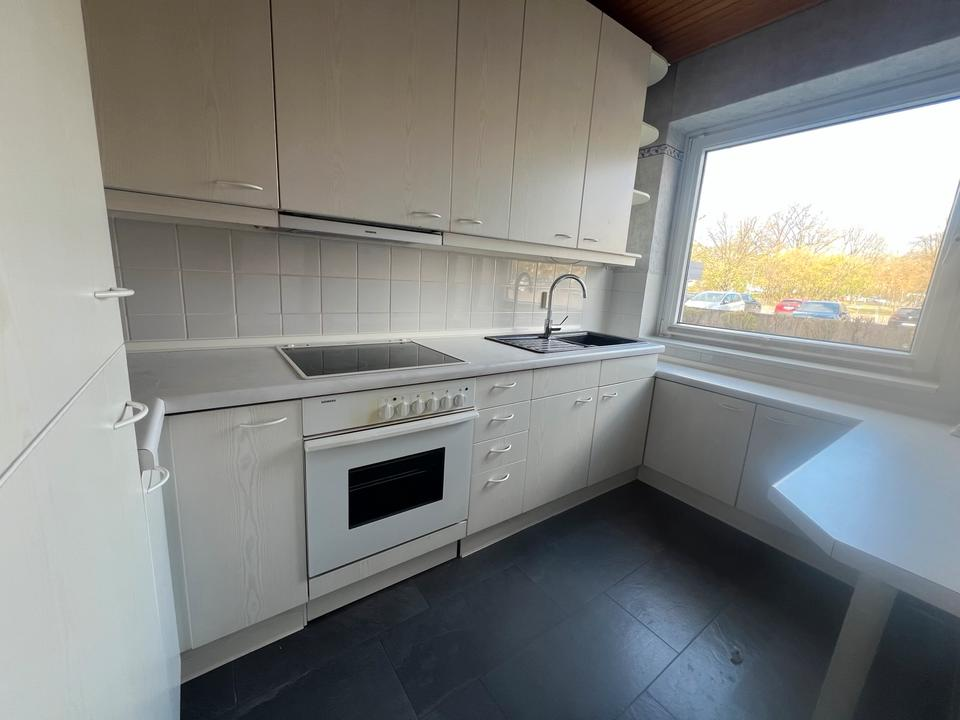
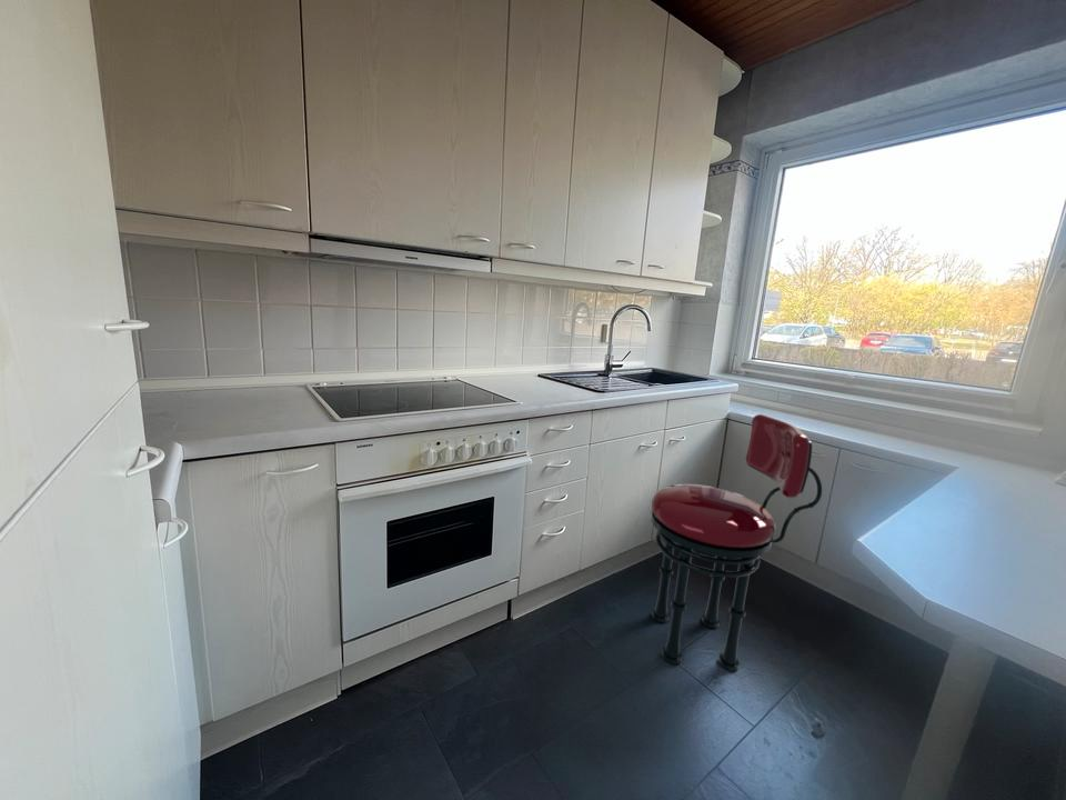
+ stool [650,413,823,672]
